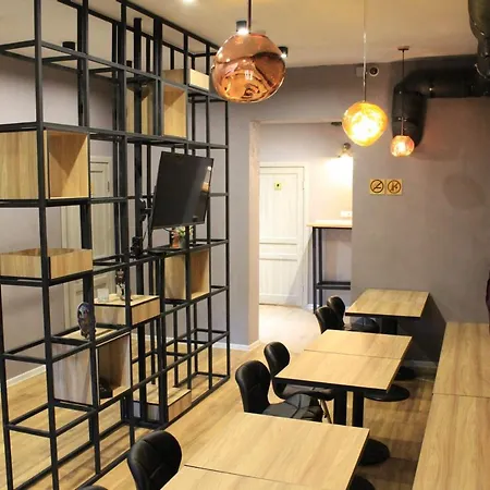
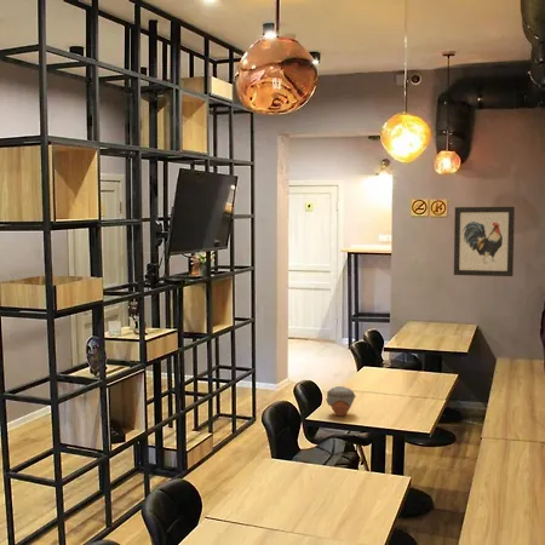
+ jar [325,385,357,418]
+ wall art [453,206,516,277]
